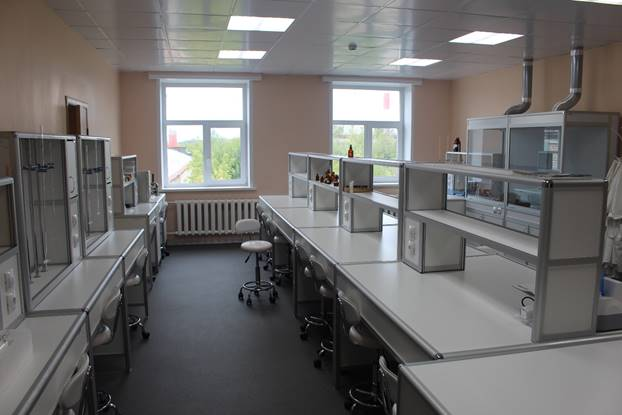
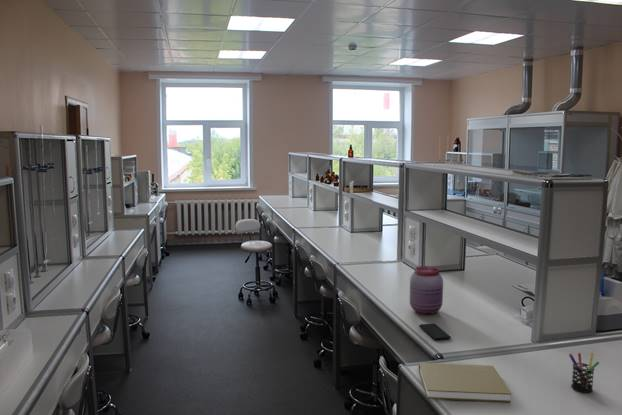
+ book [418,362,512,403]
+ pen holder [568,352,600,394]
+ smartphone [418,323,452,341]
+ jar [408,265,444,315]
